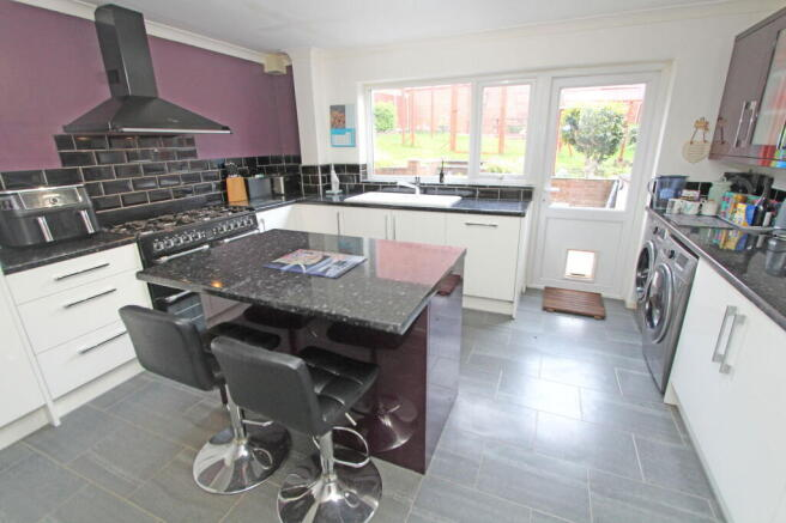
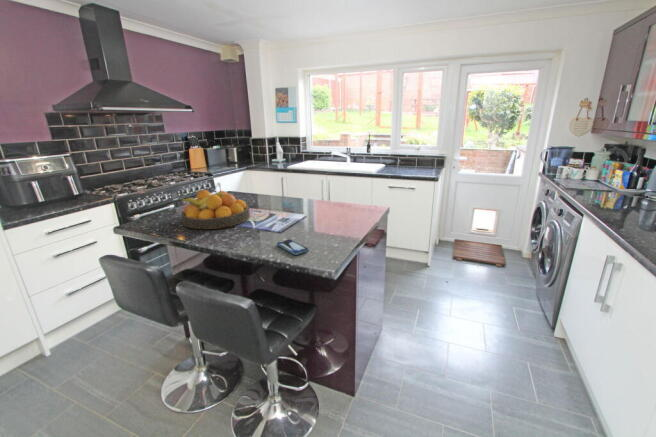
+ smartphone [276,238,310,256]
+ fruit bowl [179,189,251,230]
